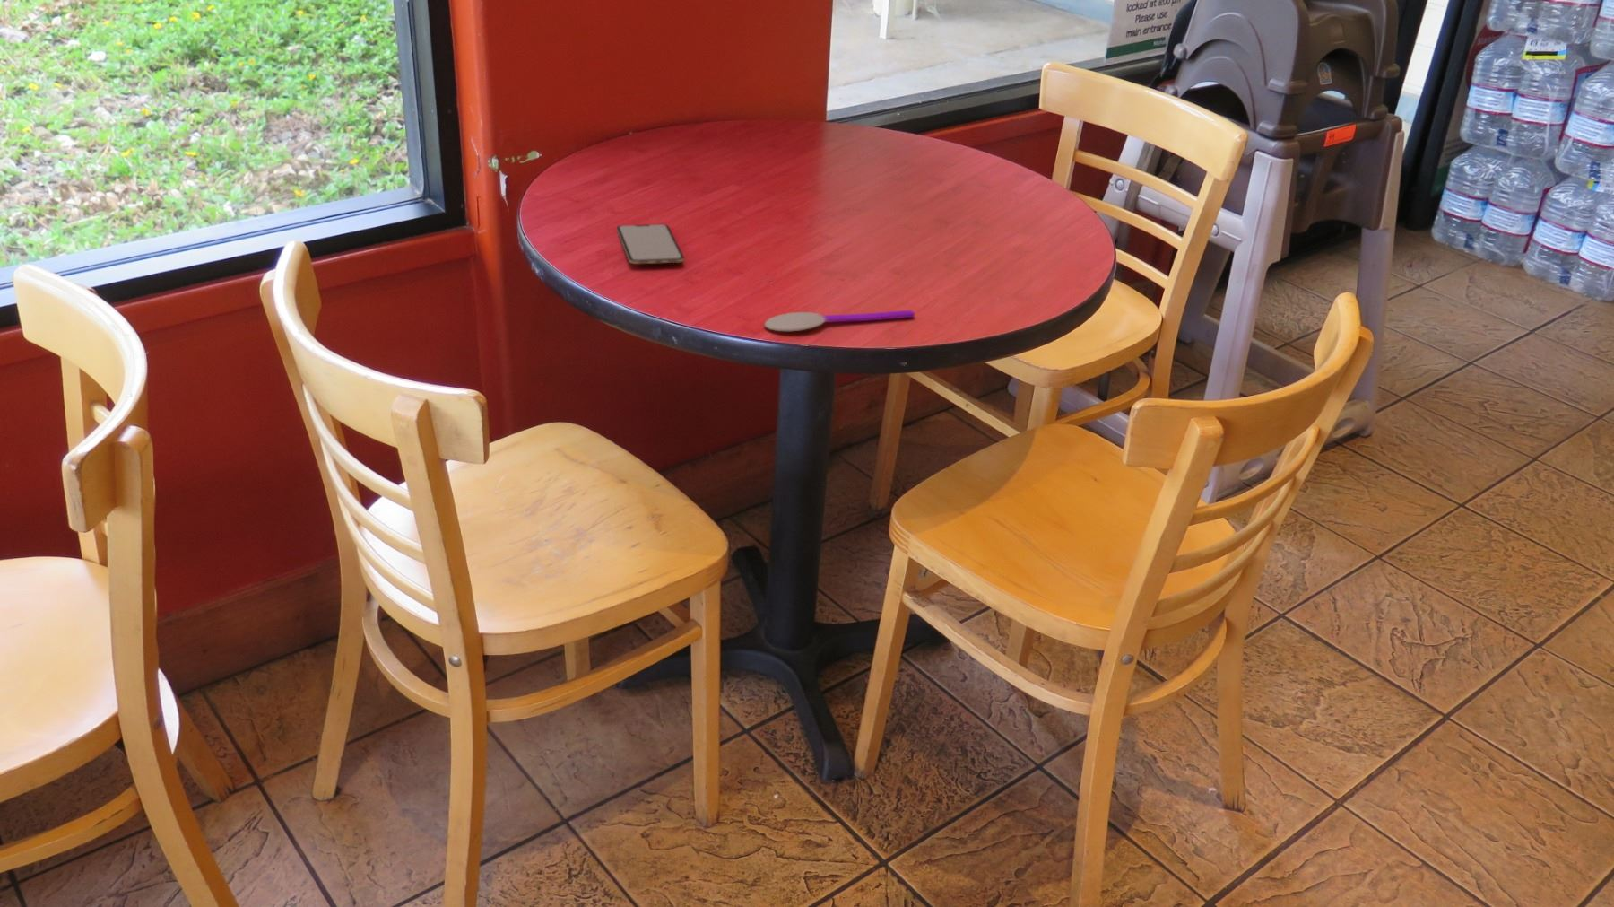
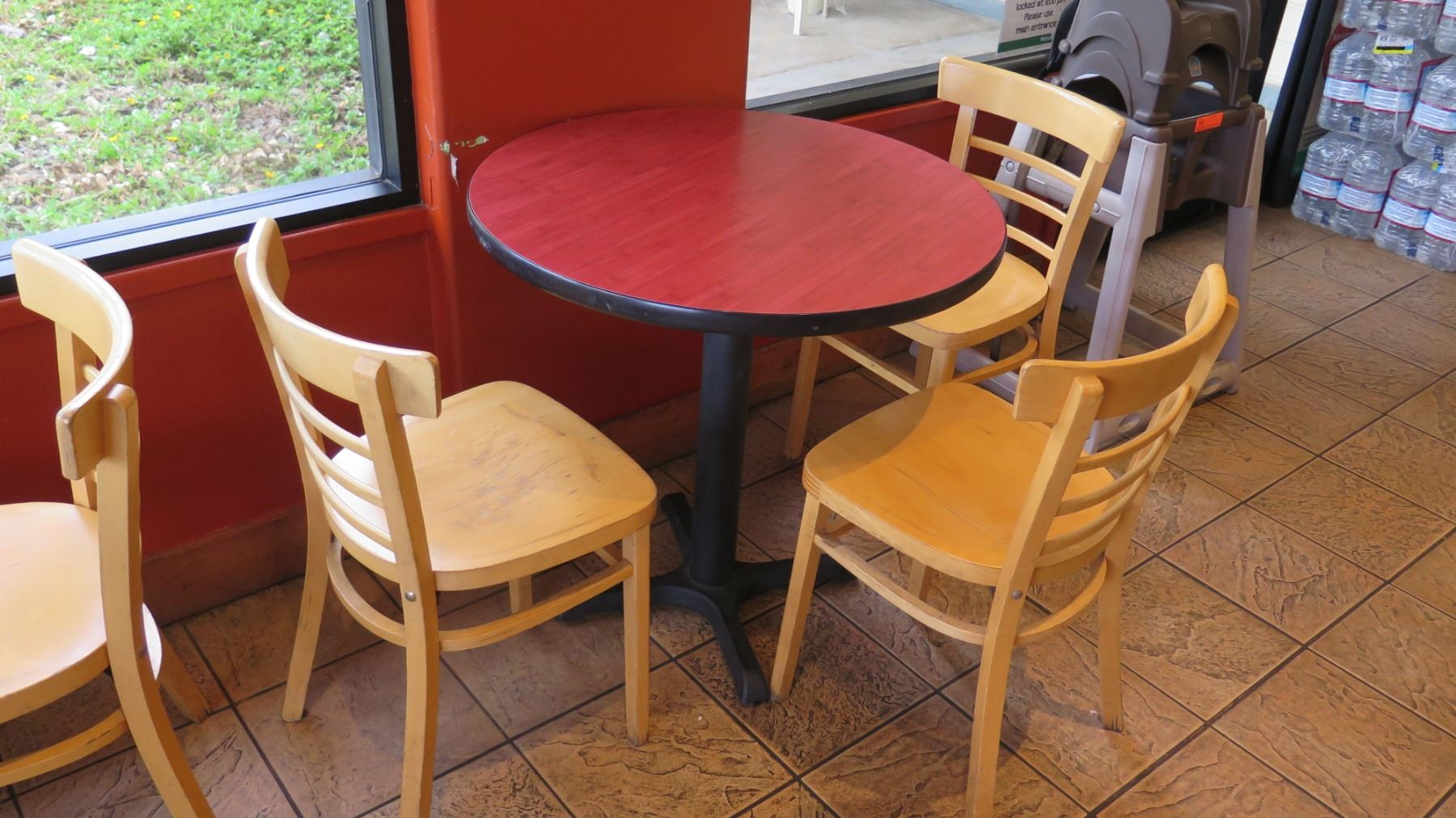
- smartphone [616,223,685,265]
- spoon [764,309,916,332]
